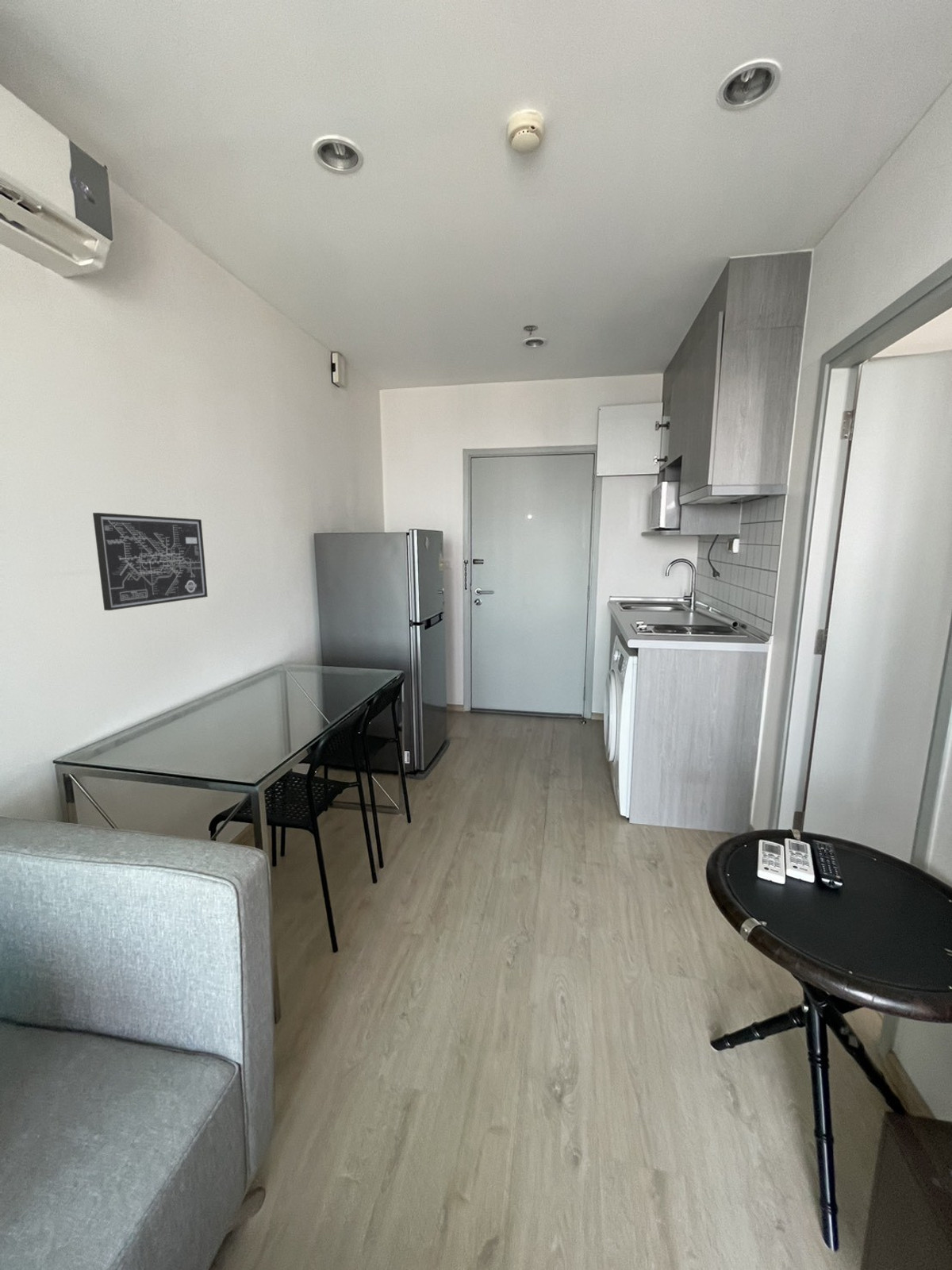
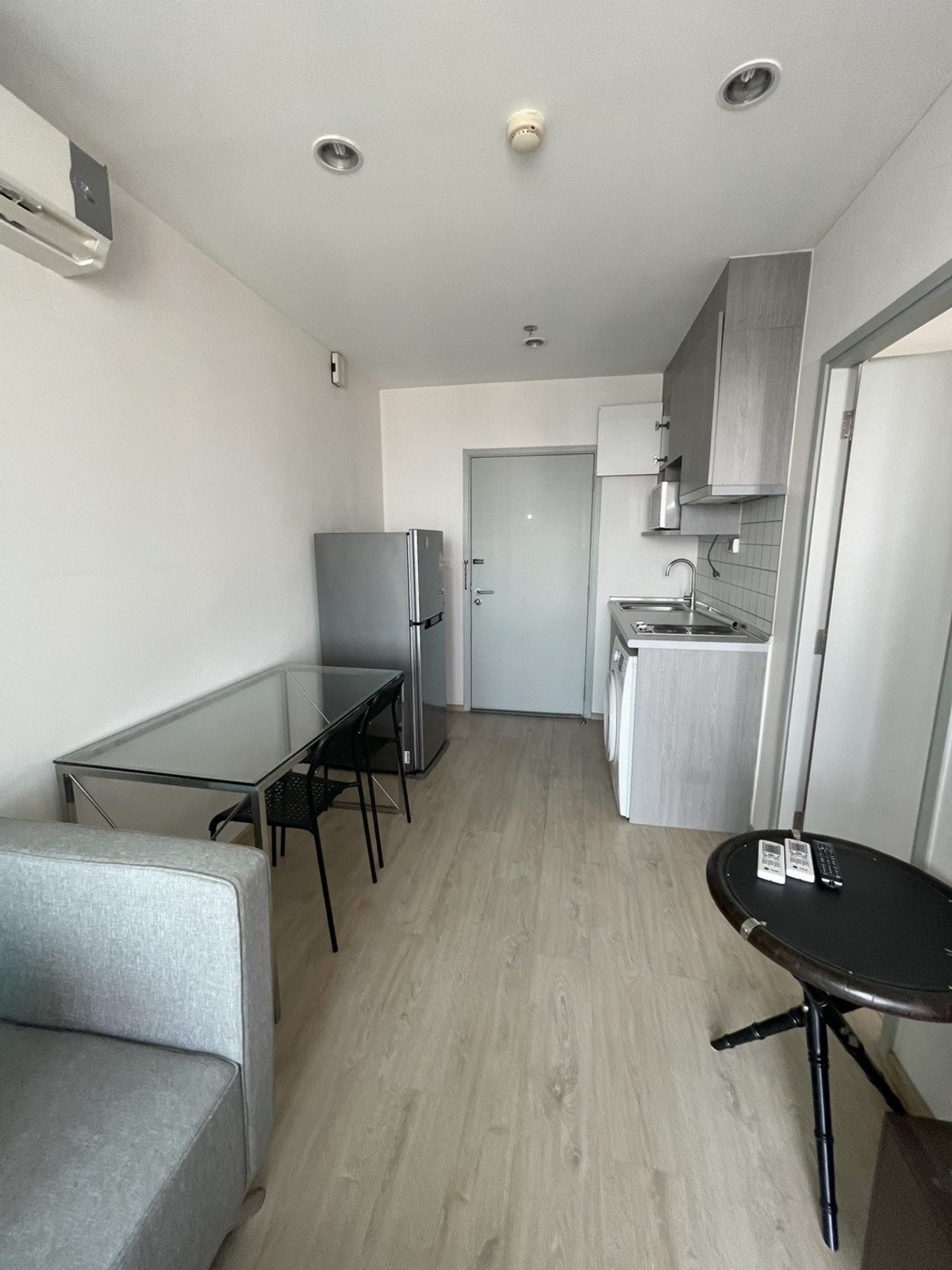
- wall art [92,512,209,611]
